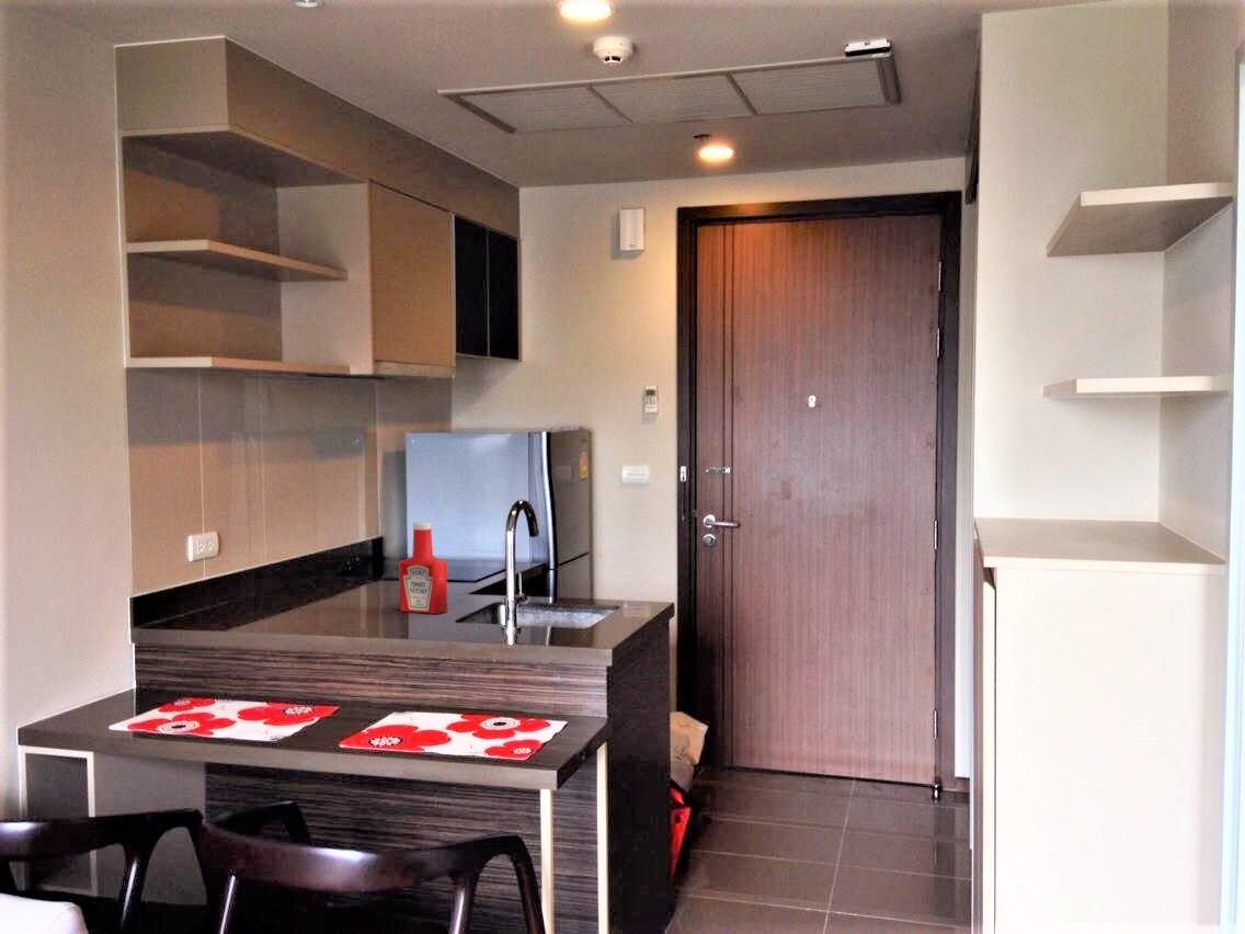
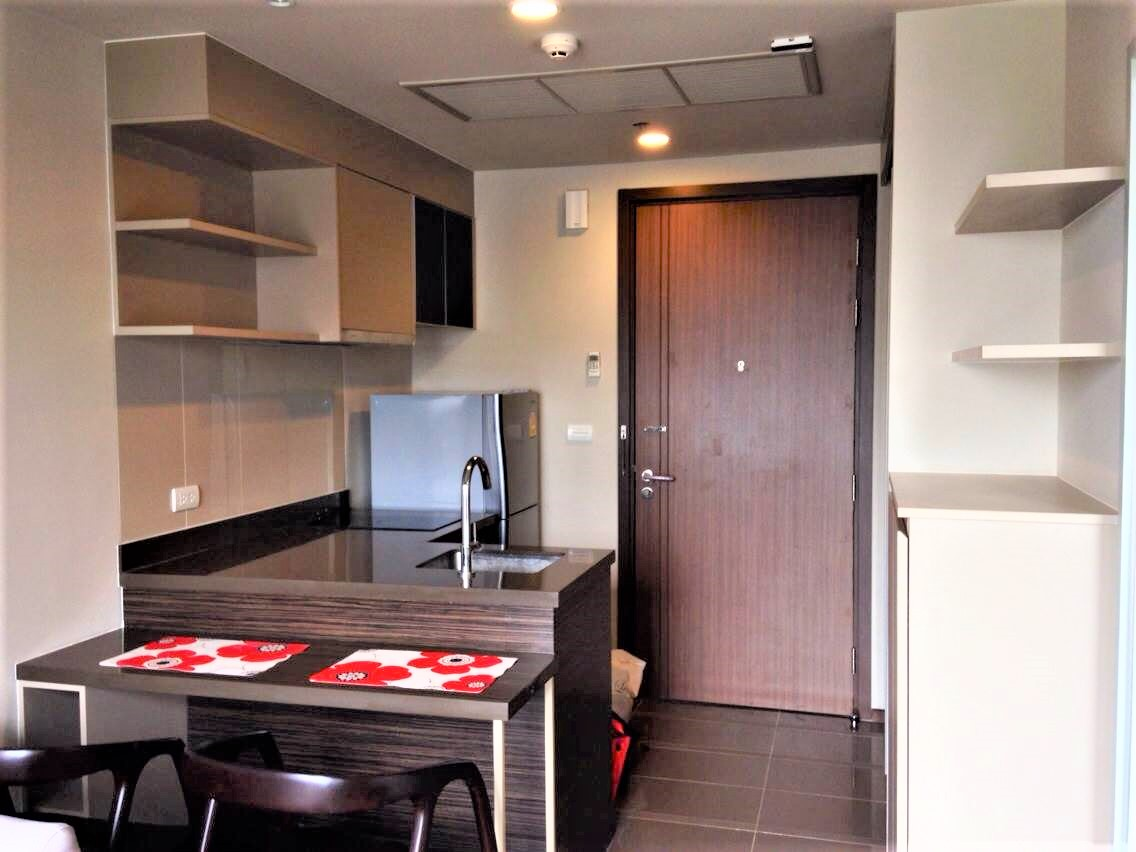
- soap bottle [398,521,448,615]
